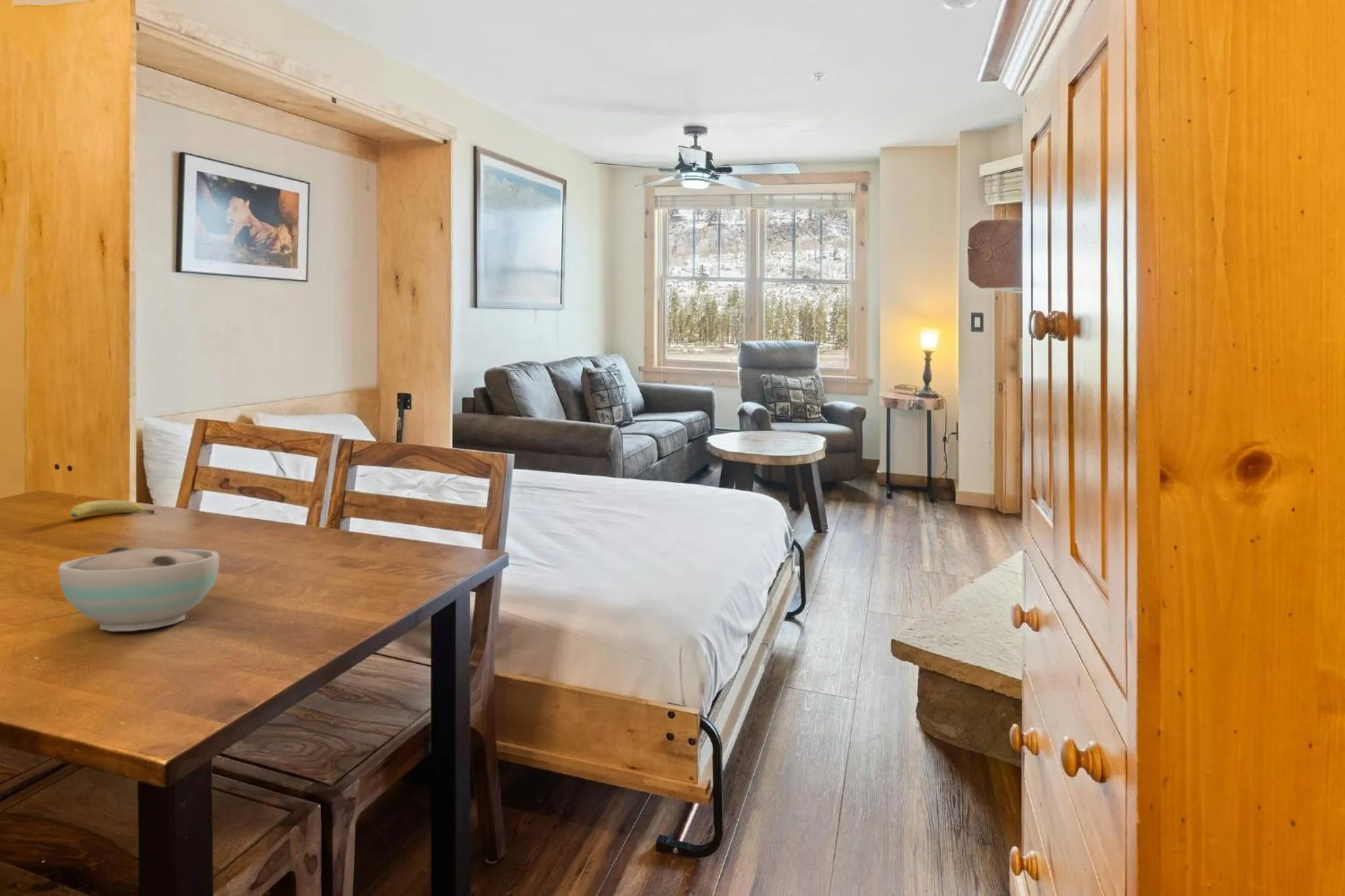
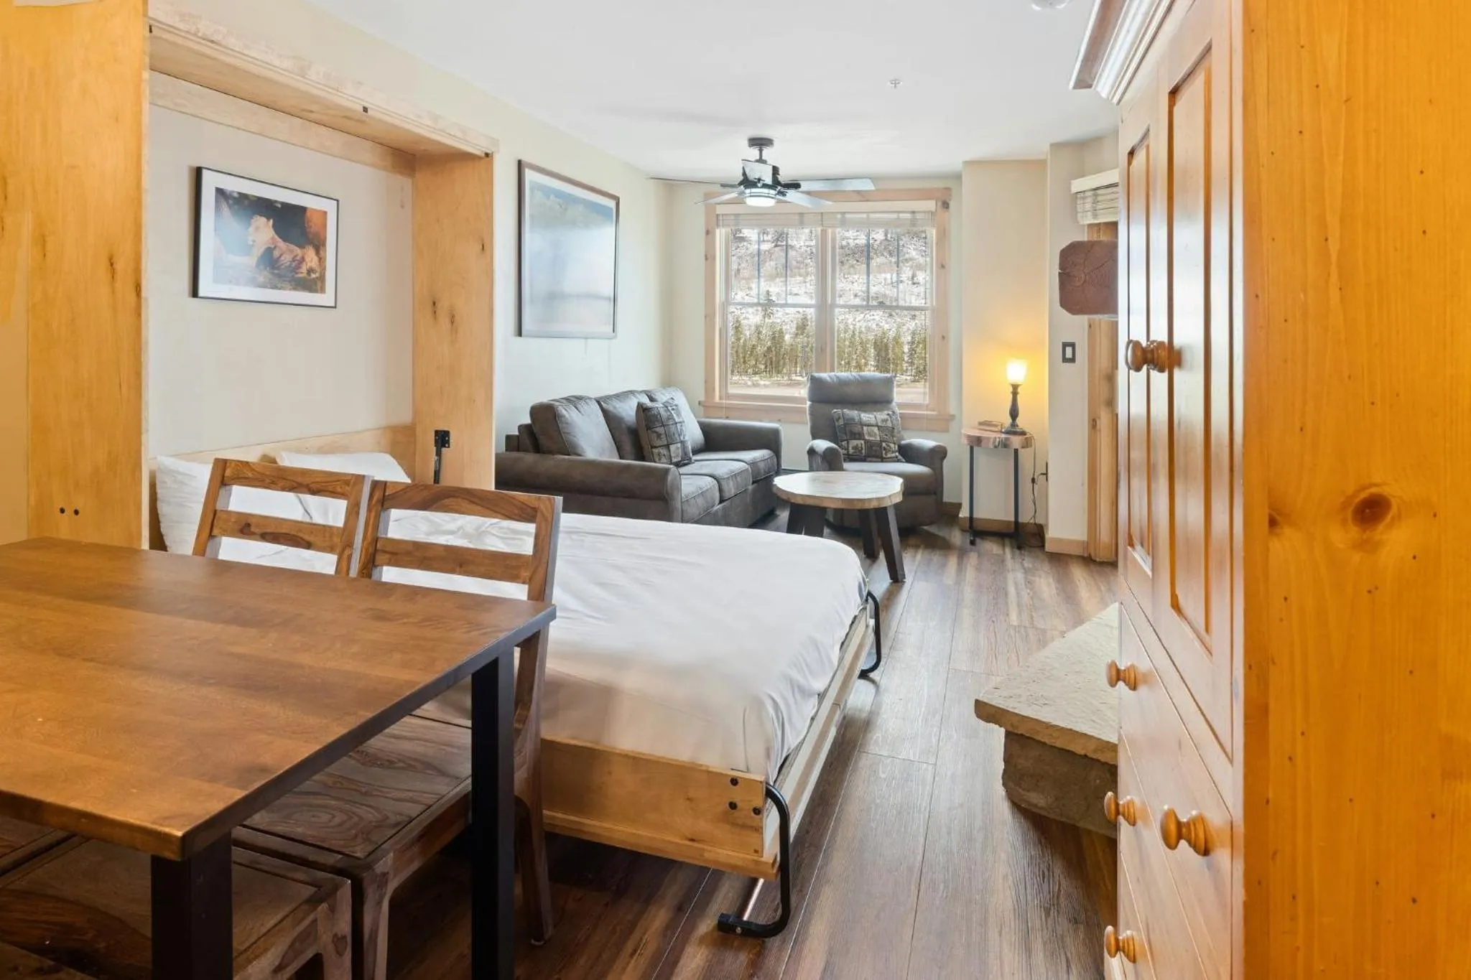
- fruit [69,500,156,518]
- bowl [58,547,220,632]
